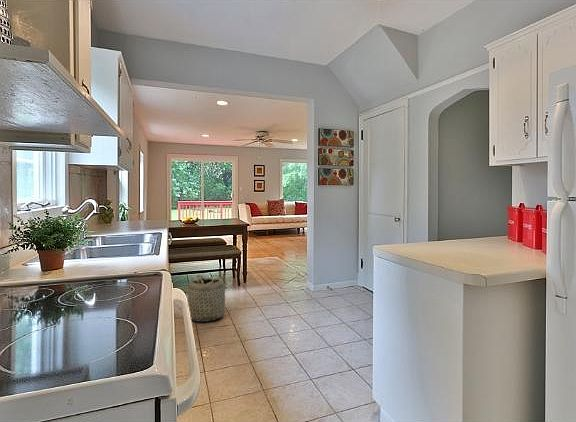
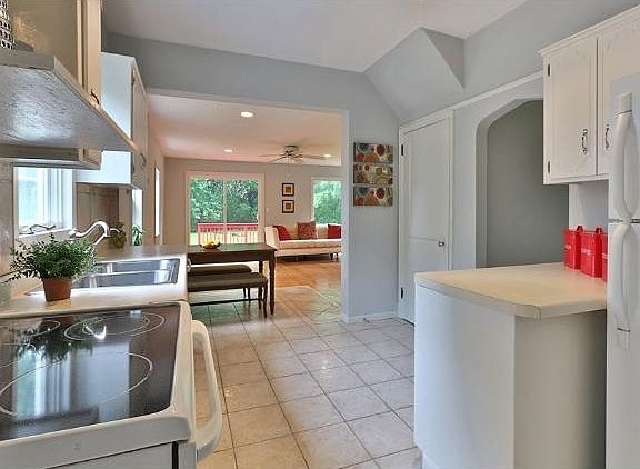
- basket [187,274,226,322]
